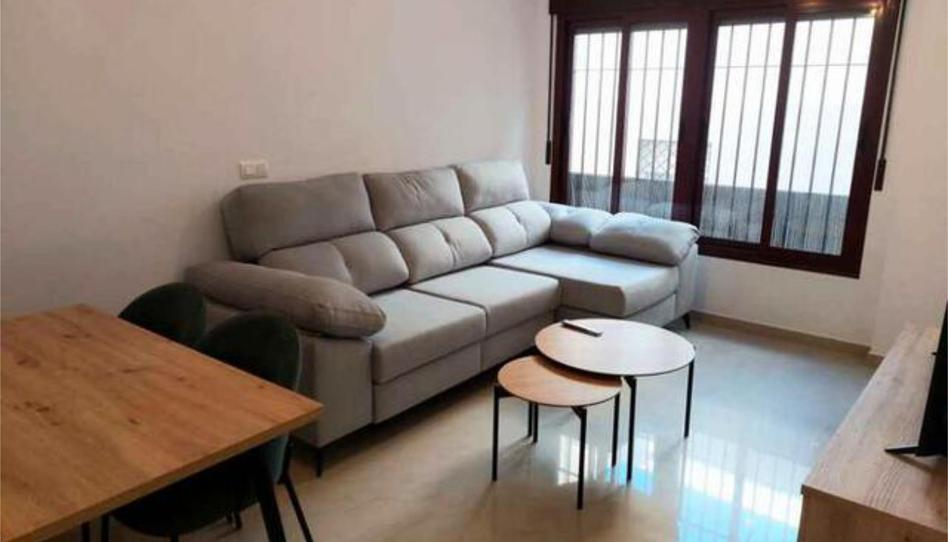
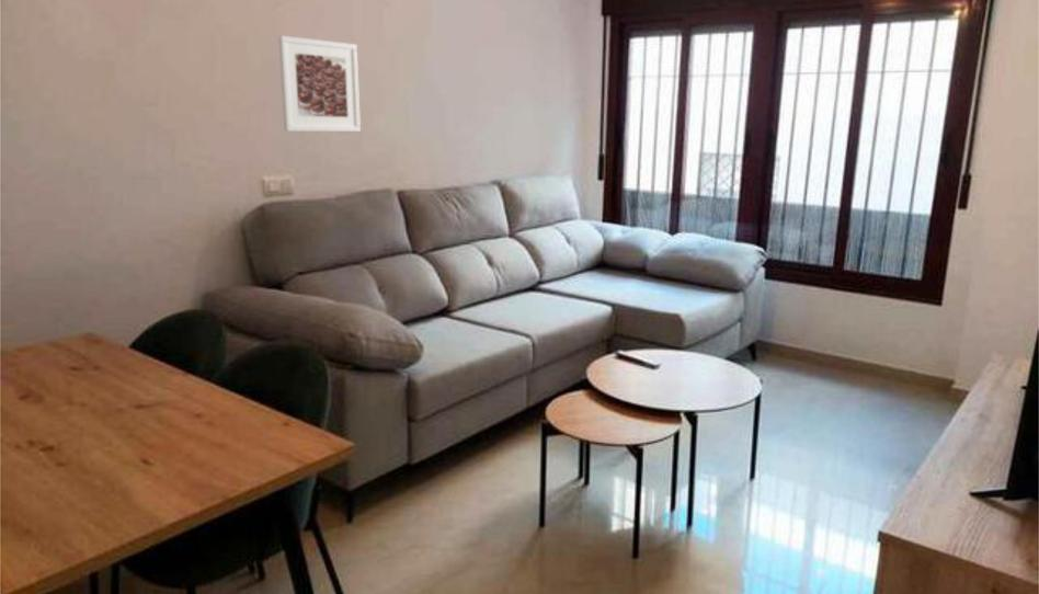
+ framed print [277,35,362,133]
